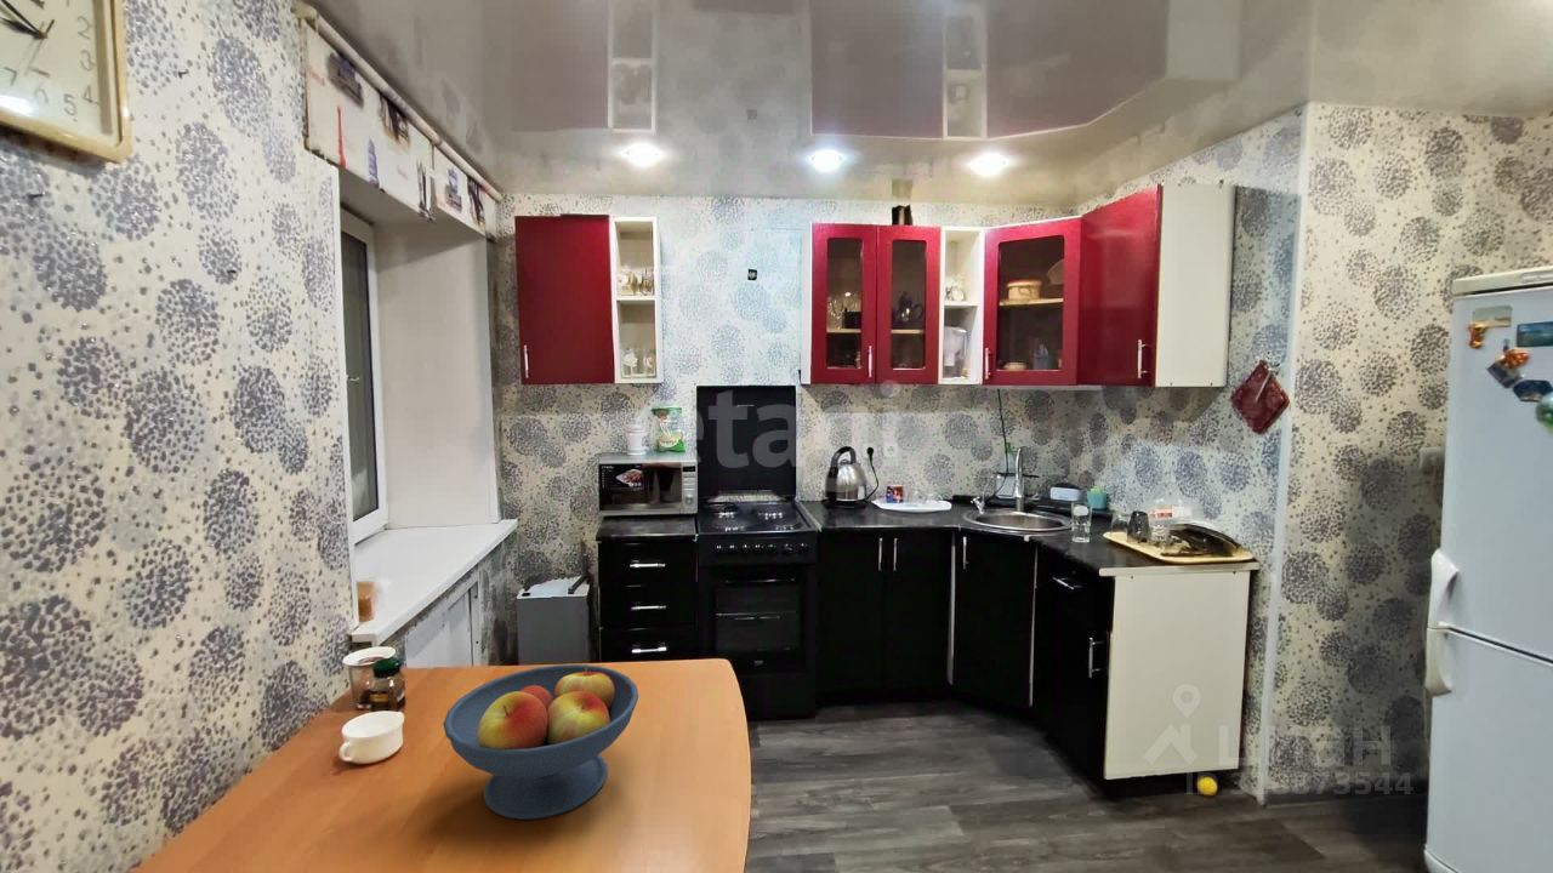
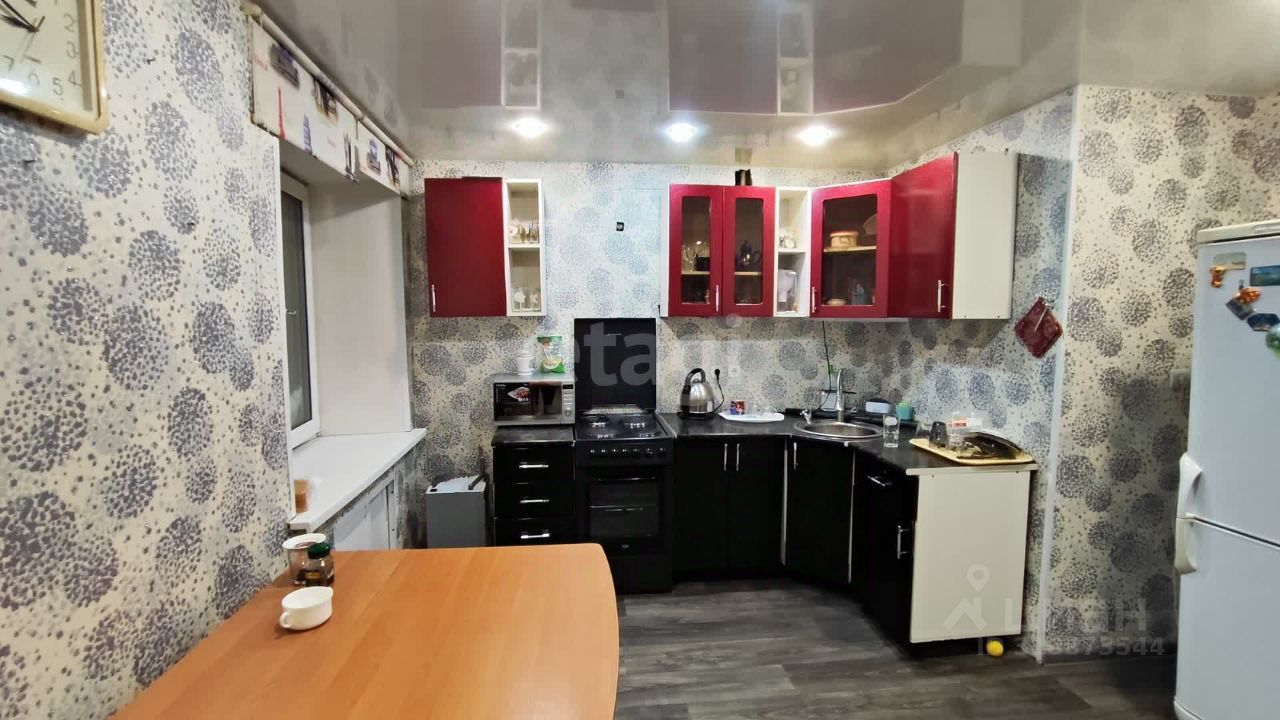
- fruit bowl [443,663,639,821]
